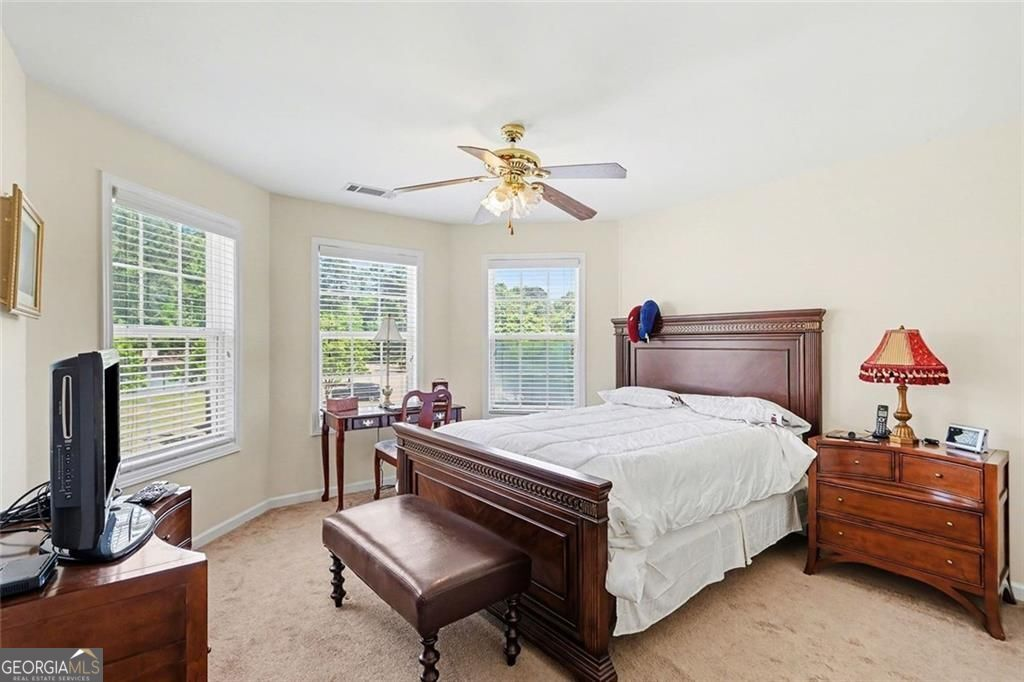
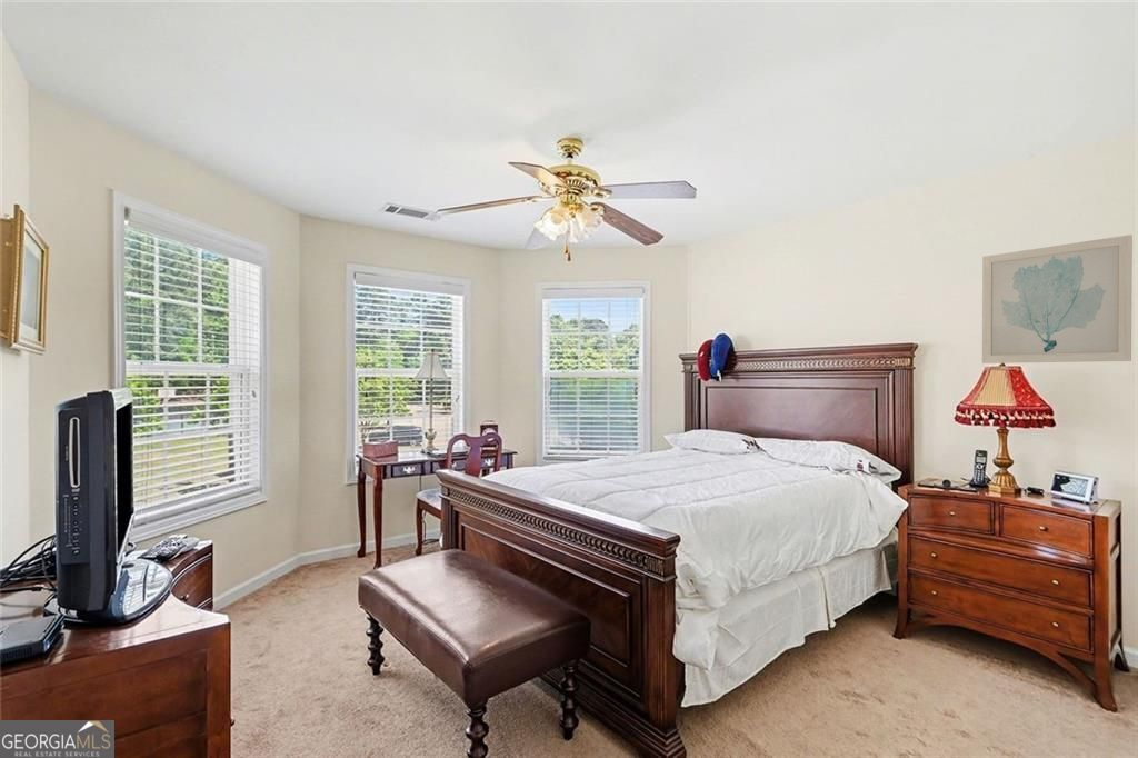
+ wall art [981,233,1134,365]
